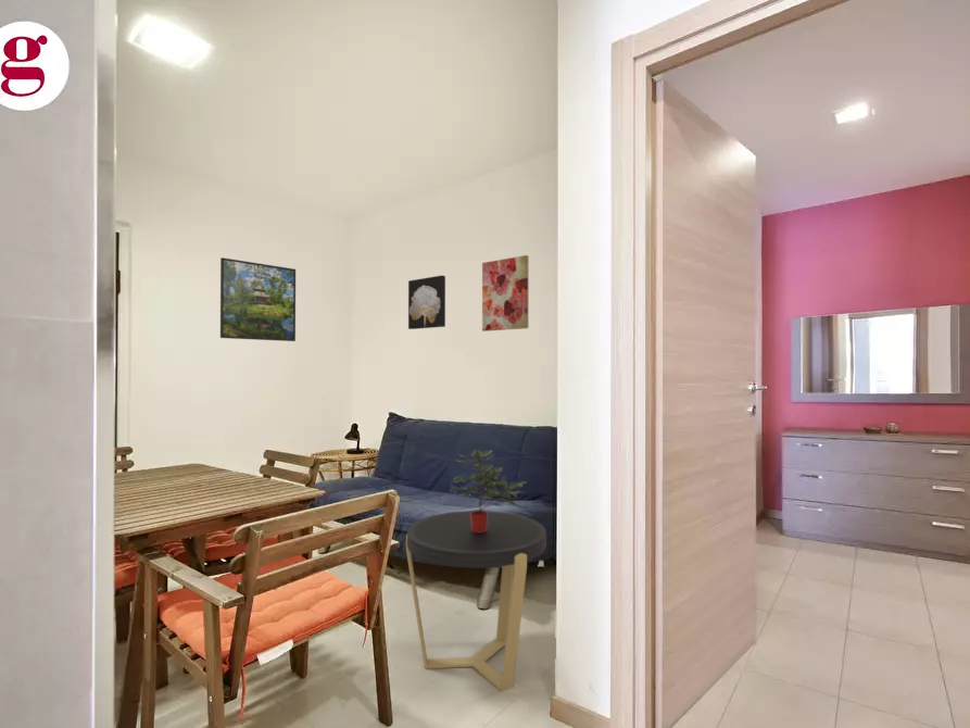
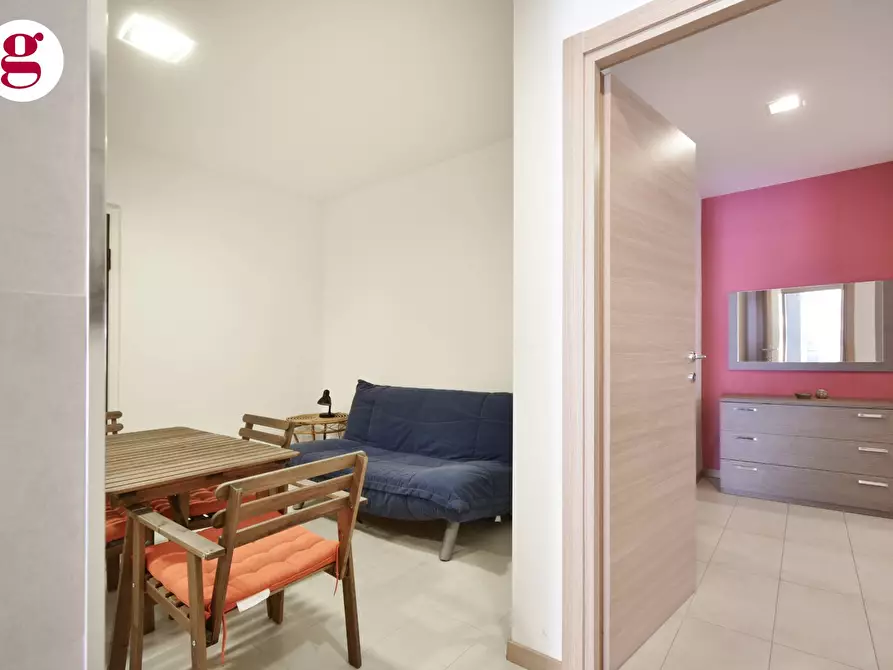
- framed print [219,256,297,342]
- wall art [481,254,529,332]
- side table [405,510,547,692]
- wall art [407,274,446,330]
- potted plant [449,449,527,532]
